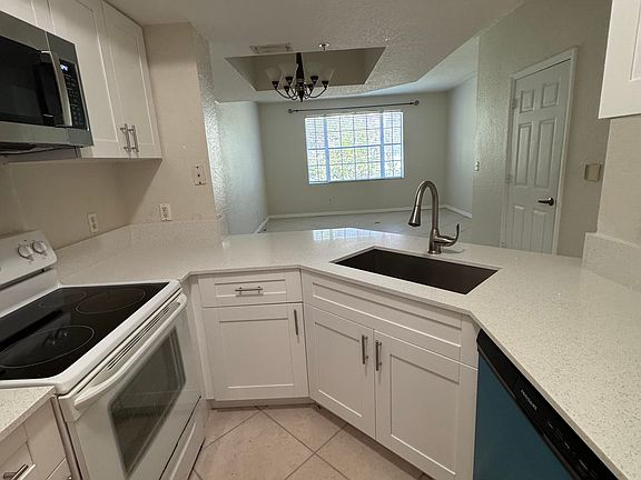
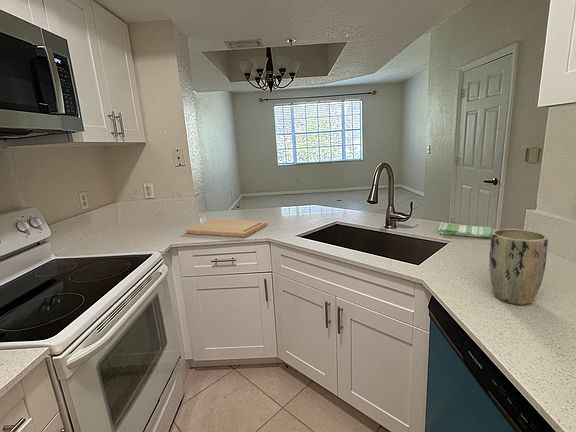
+ cutting board [185,218,268,238]
+ dish towel [437,221,493,239]
+ plant pot [489,228,549,306]
